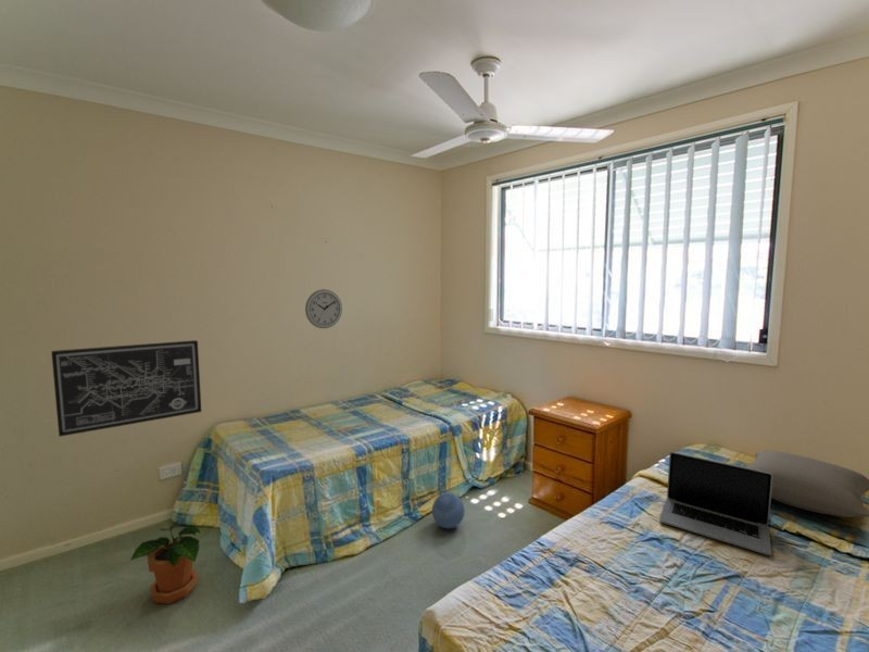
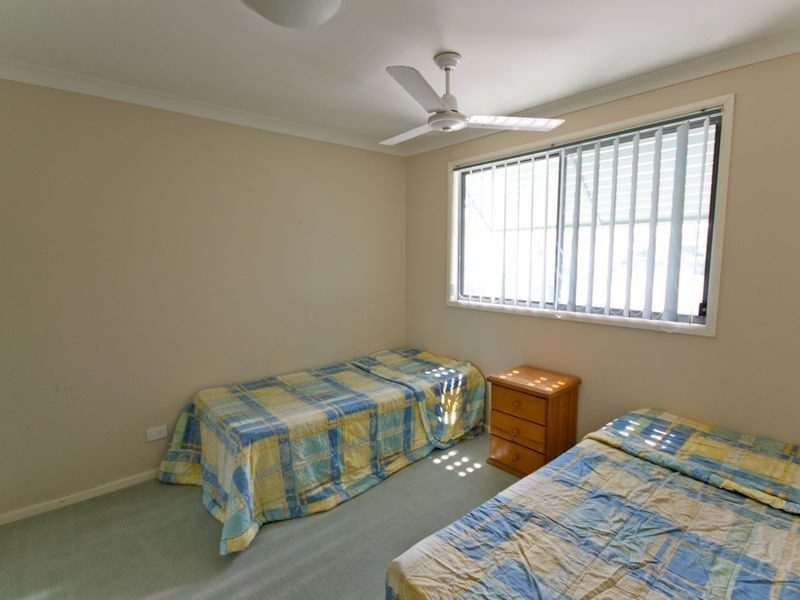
- laptop [658,451,773,556]
- potted plant [129,521,202,605]
- ball [431,492,466,529]
- pillow [745,449,869,518]
- wall clock [304,288,343,329]
- wall art [50,339,202,438]
